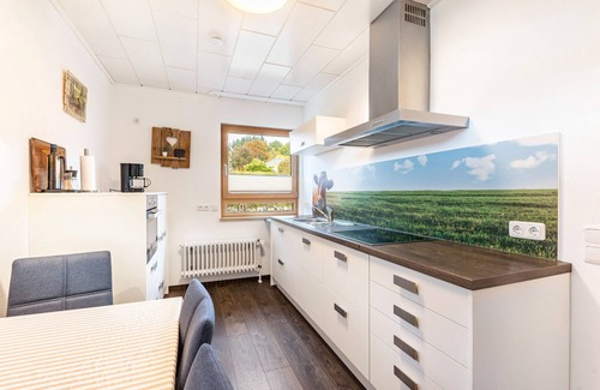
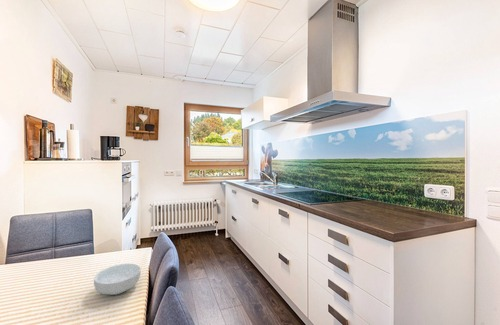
+ cereal bowl [93,263,142,296]
